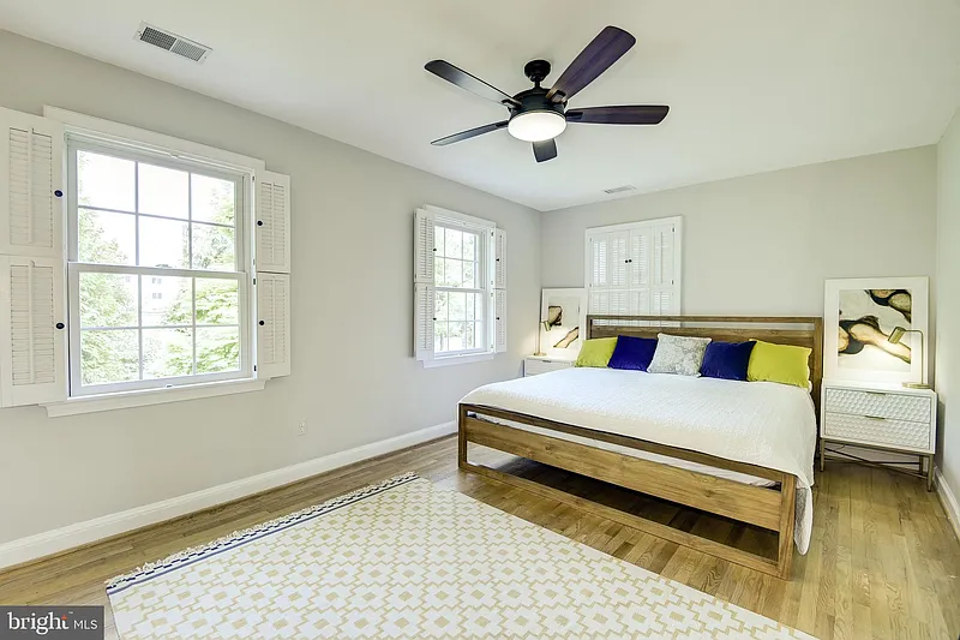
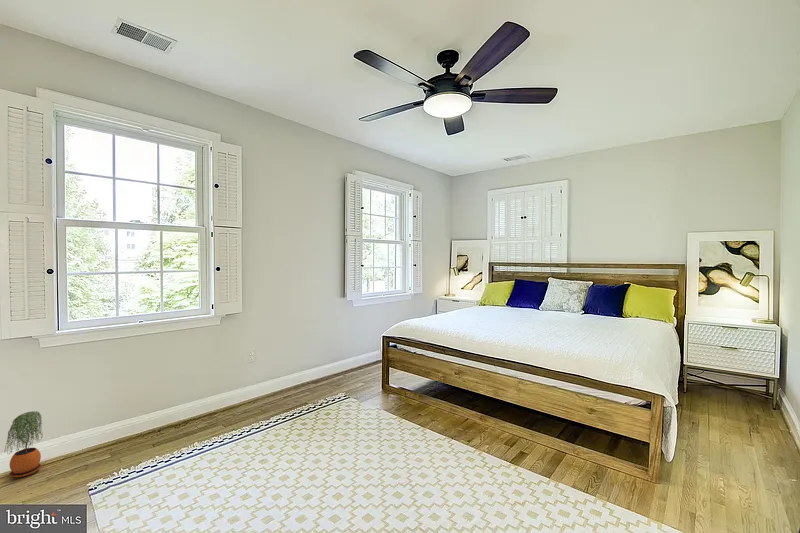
+ potted plant [4,410,44,478]
